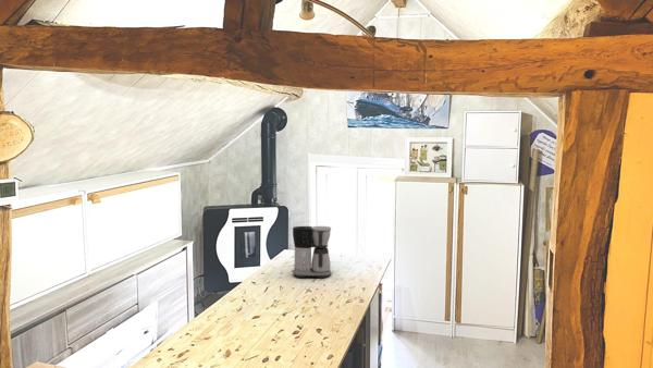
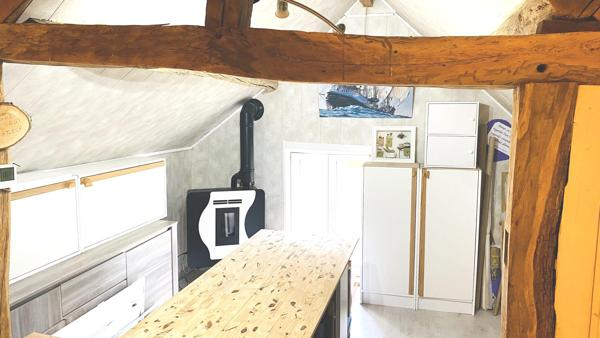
- coffee maker [292,225,332,279]
